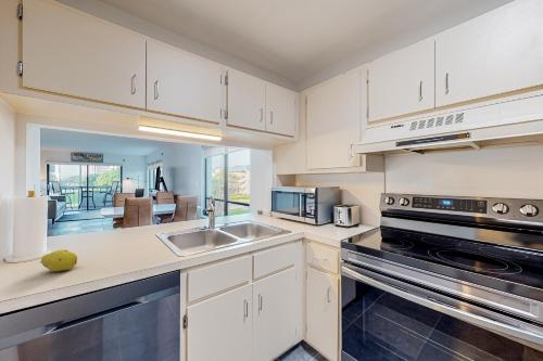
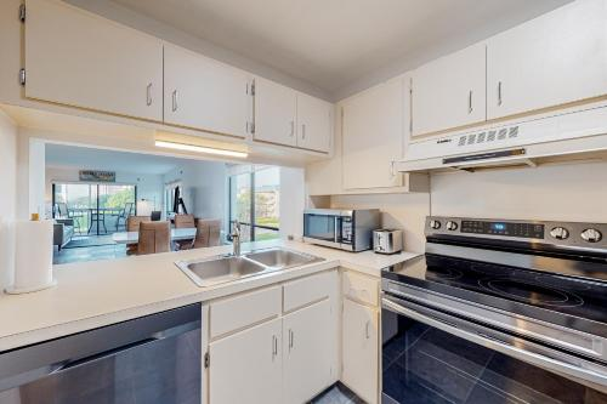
- fruit [39,248,78,272]
